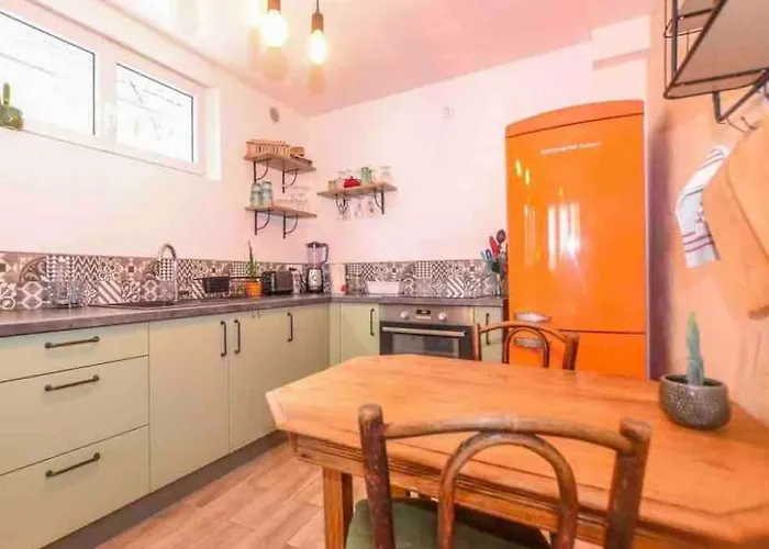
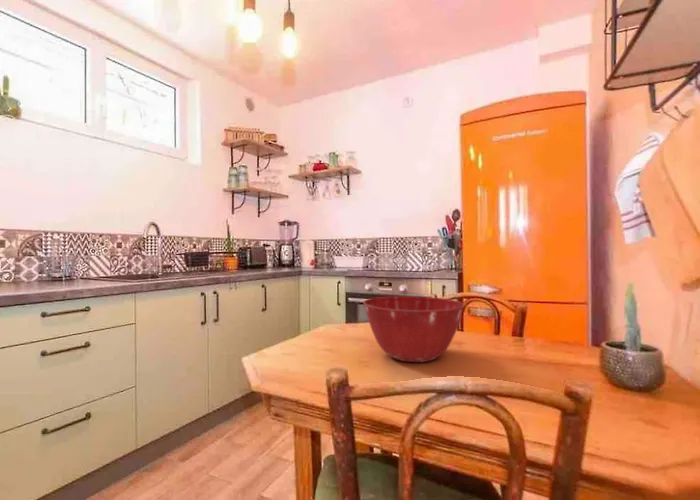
+ mixing bowl [362,295,466,363]
